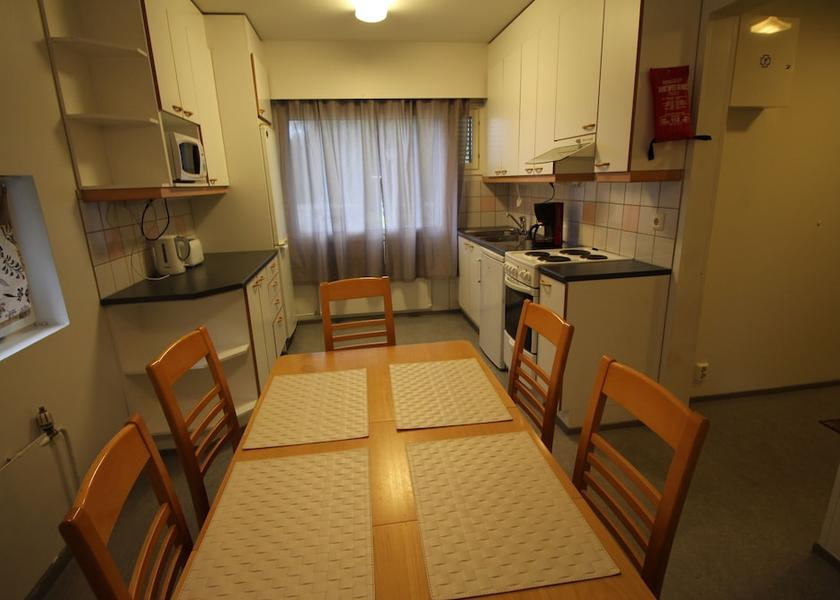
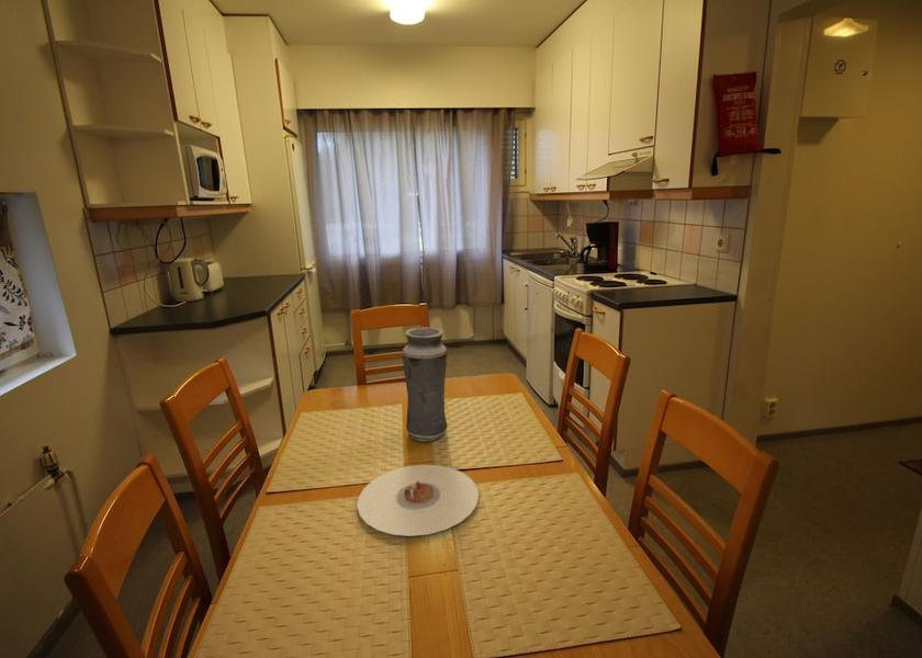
+ vase [402,326,448,442]
+ plate [356,464,480,537]
